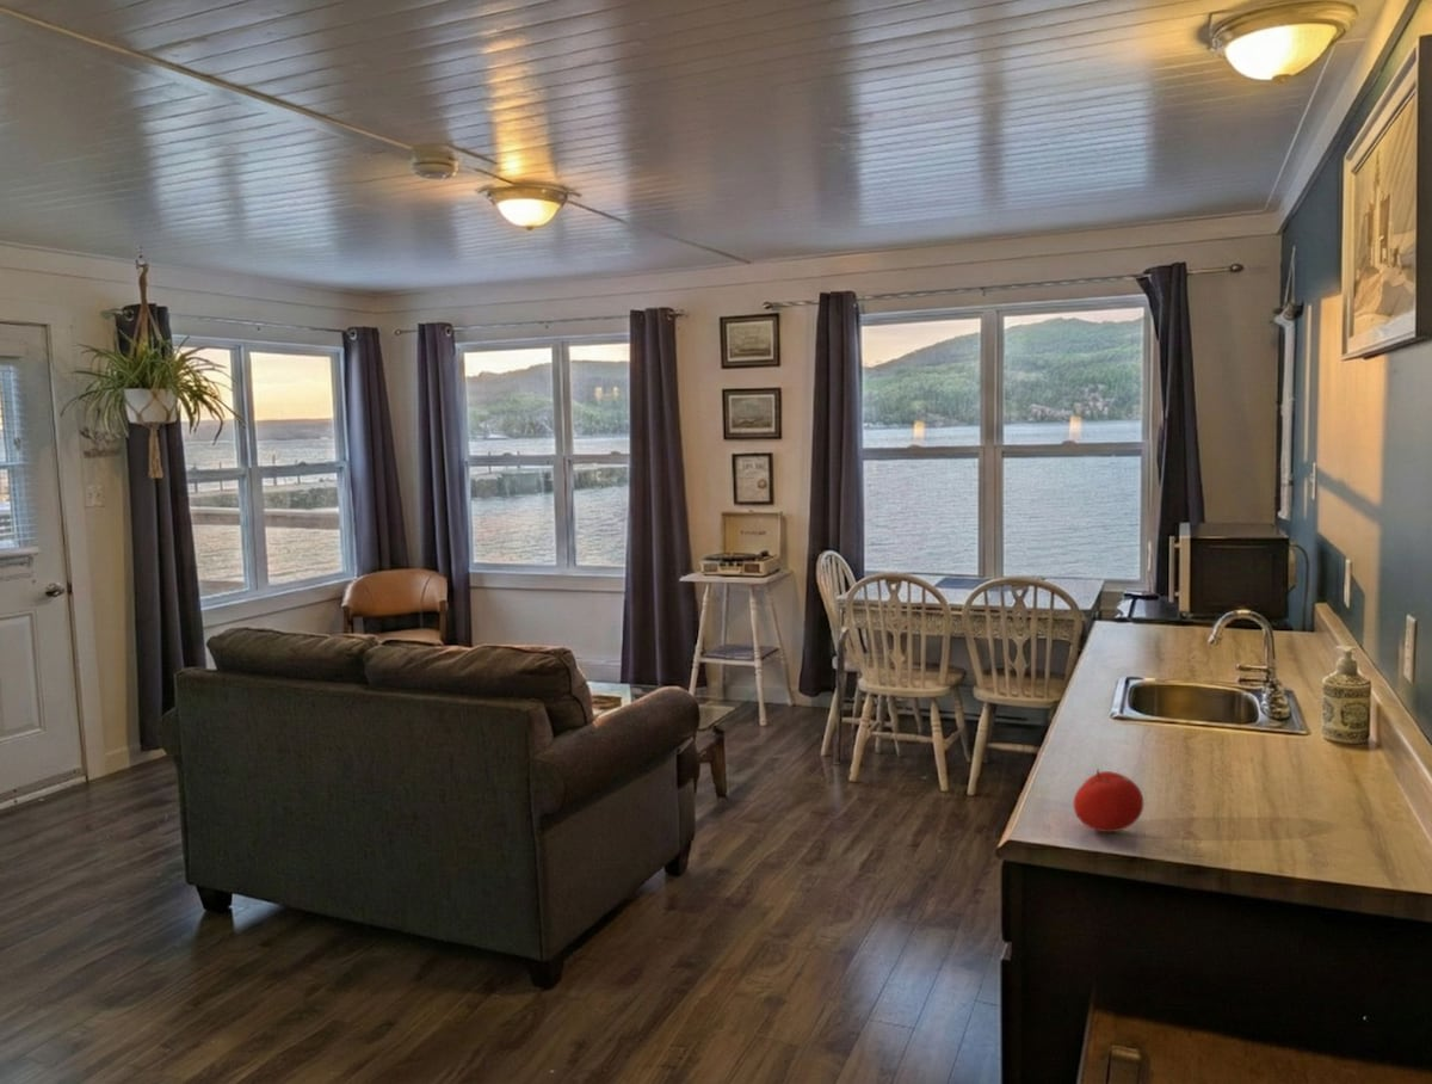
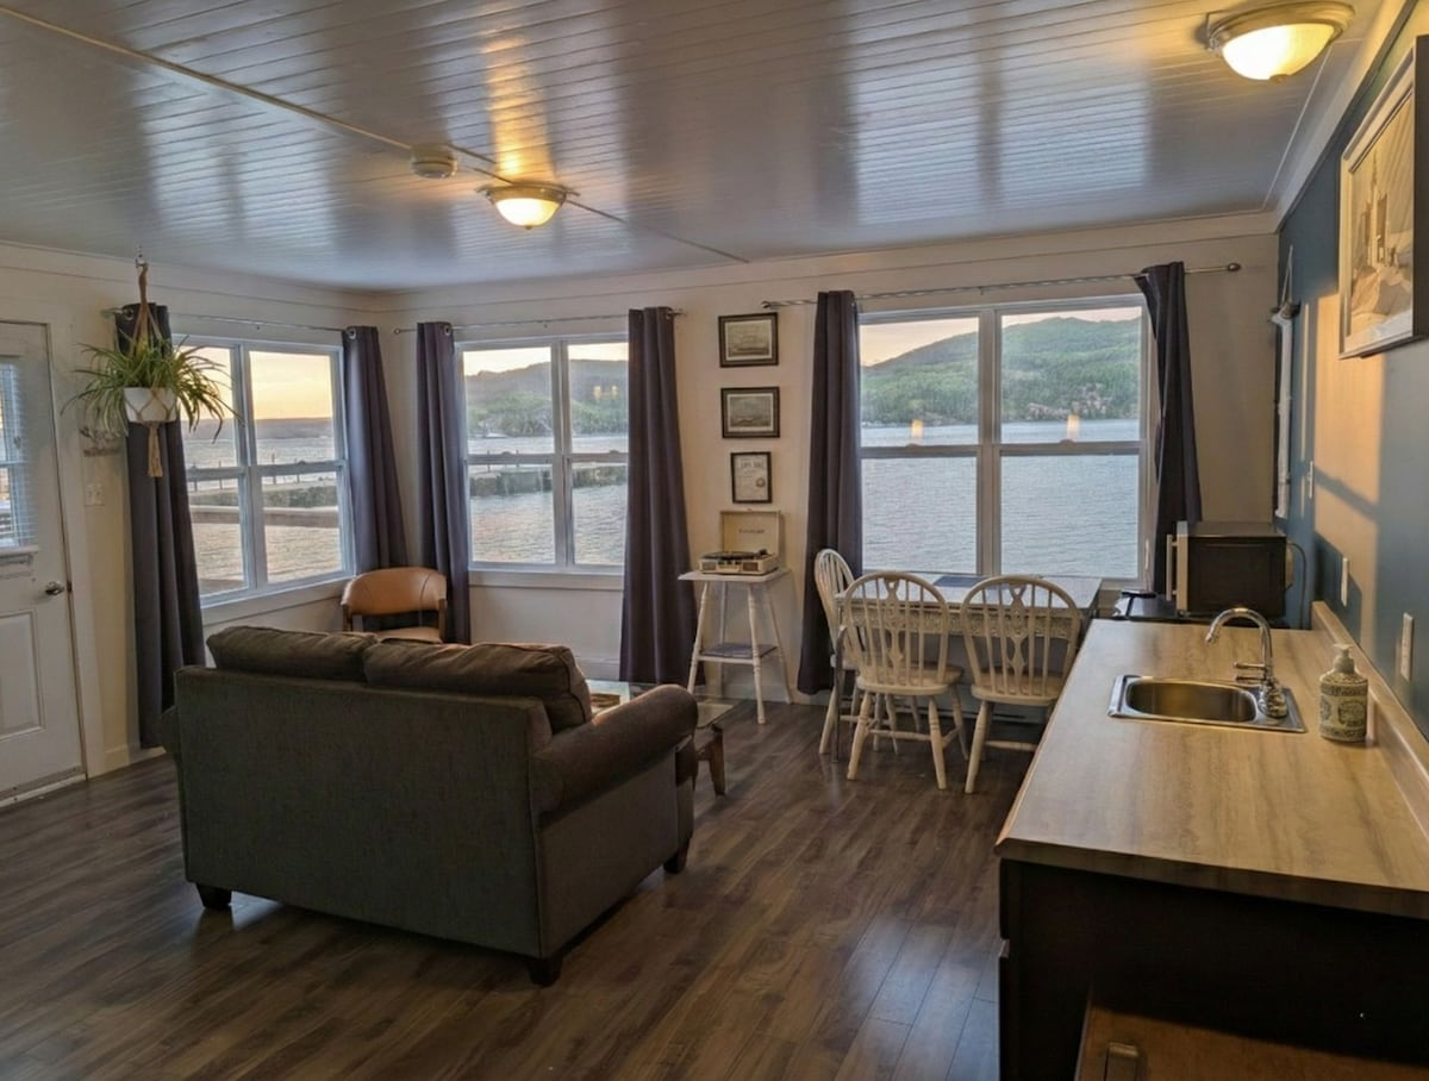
- fruit [1072,768,1144,833]
